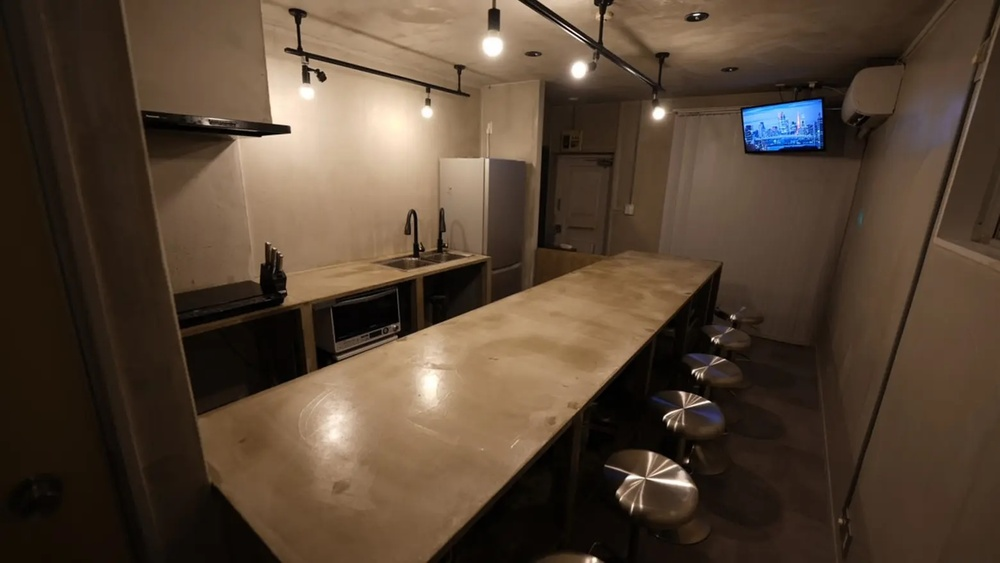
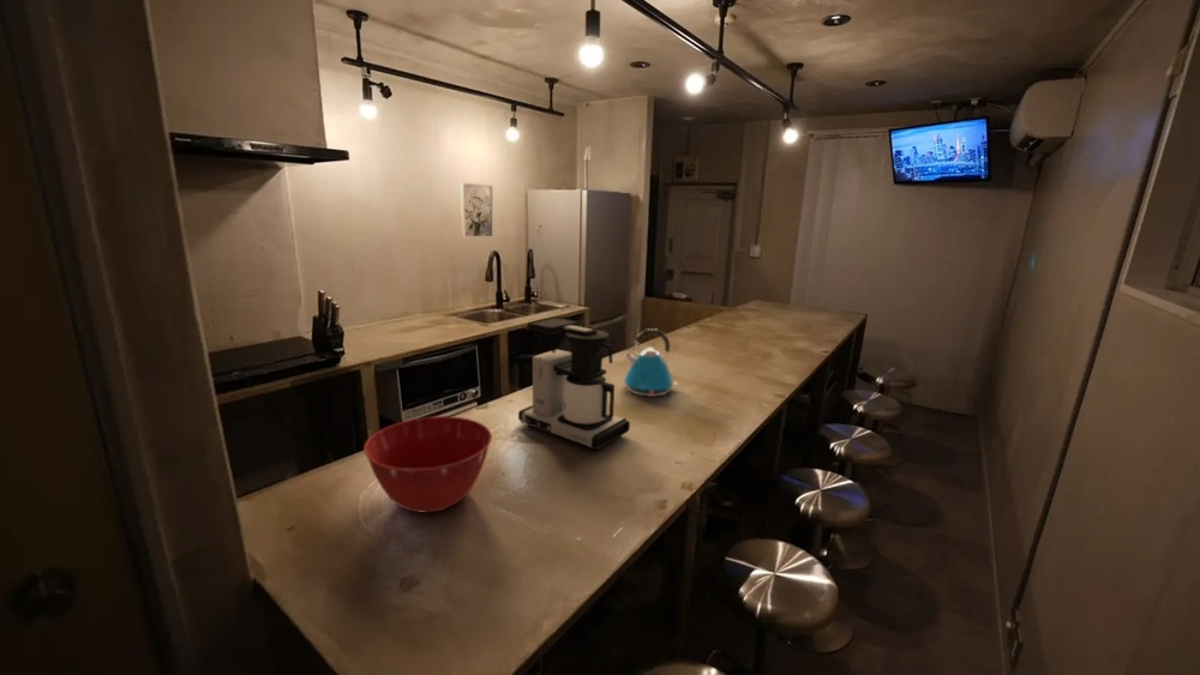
+ coffee maker [517,315,631,451]
+ wall art [460,181,494,239]
+ kettle [623,327,678,398]
+ mixing bowl [362,415,493,514]
